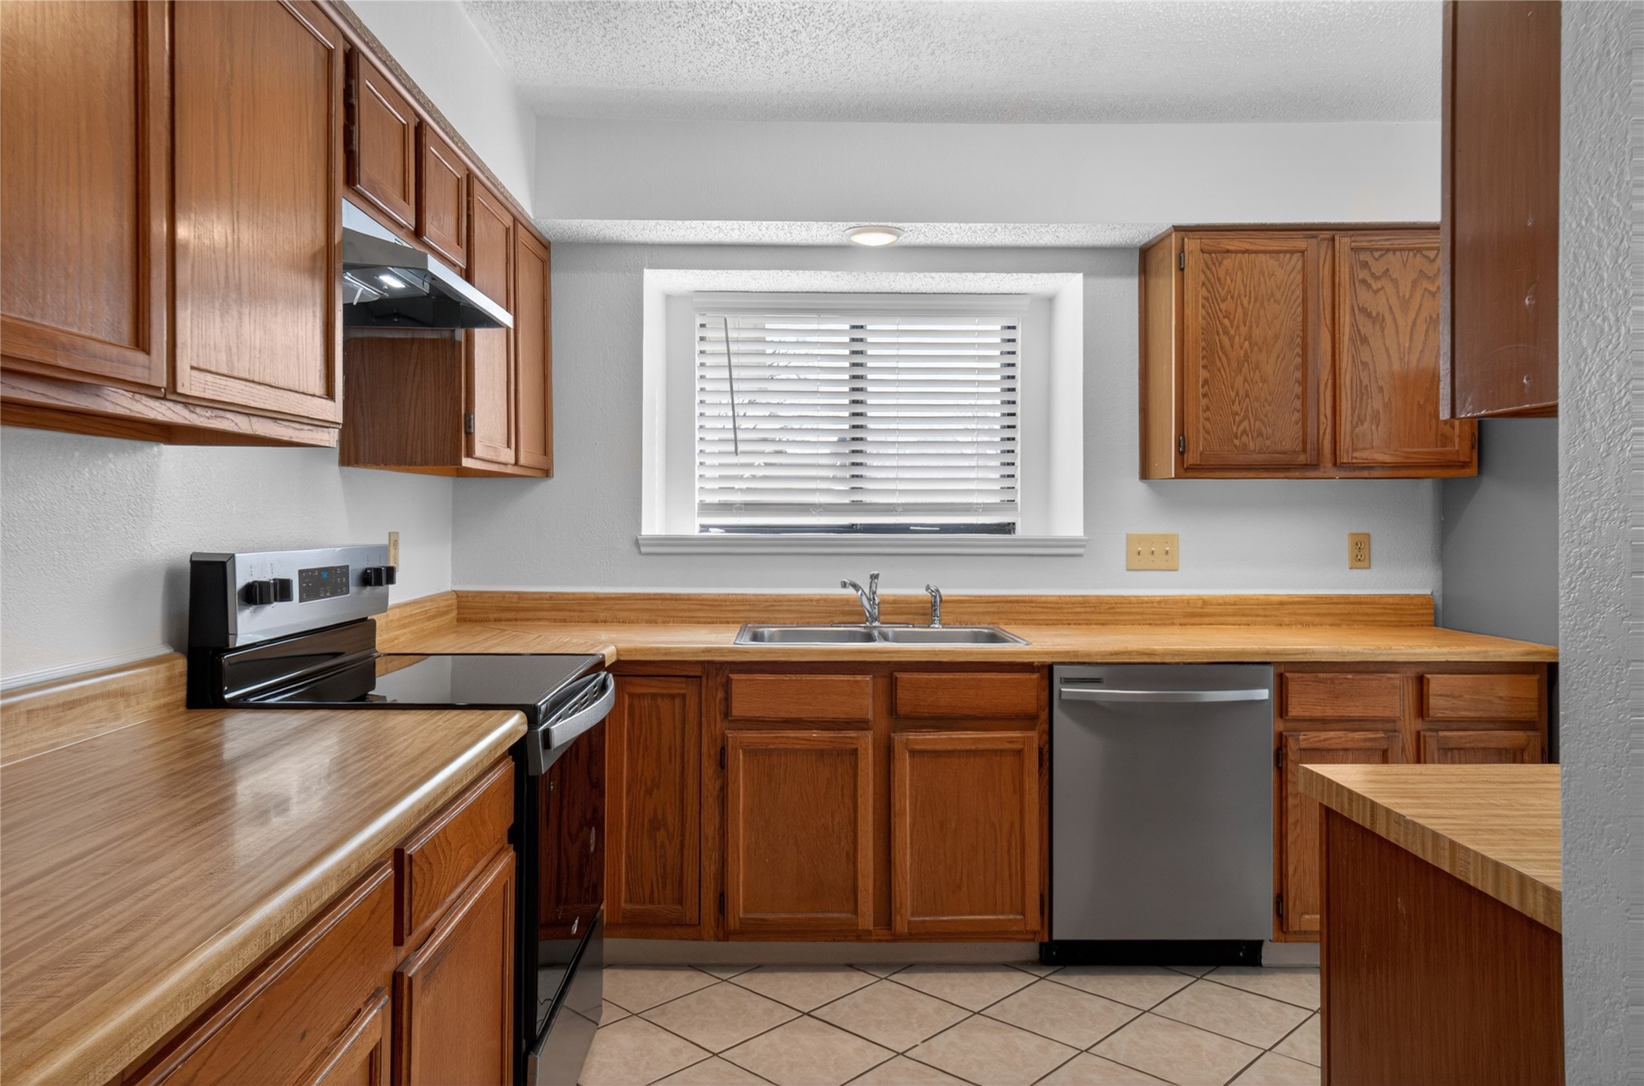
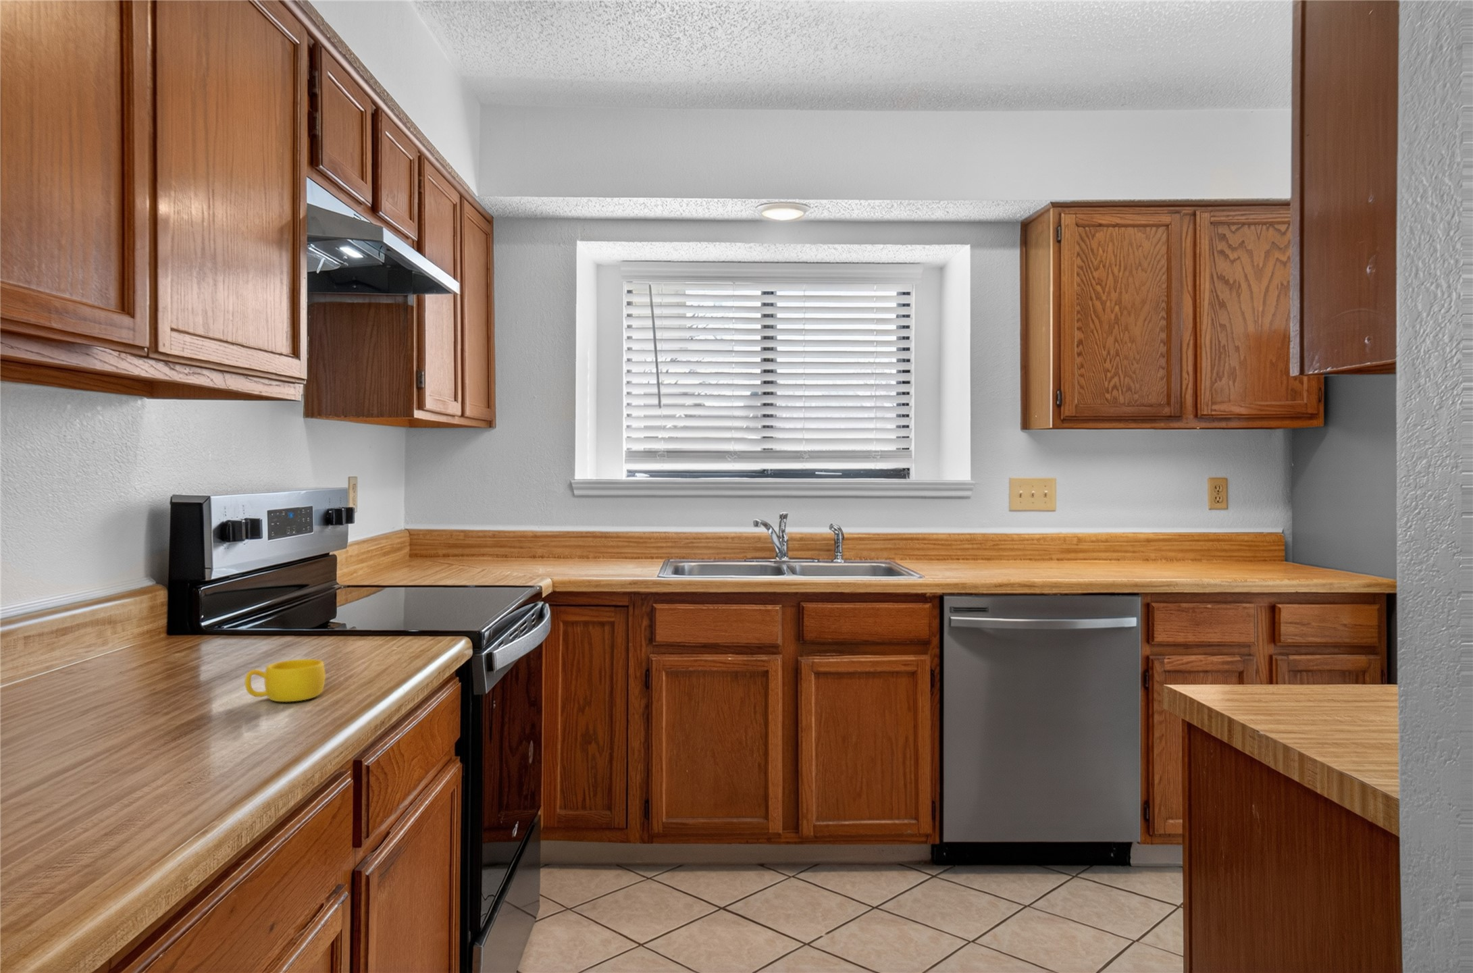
+ cup [244,658,326,703]
